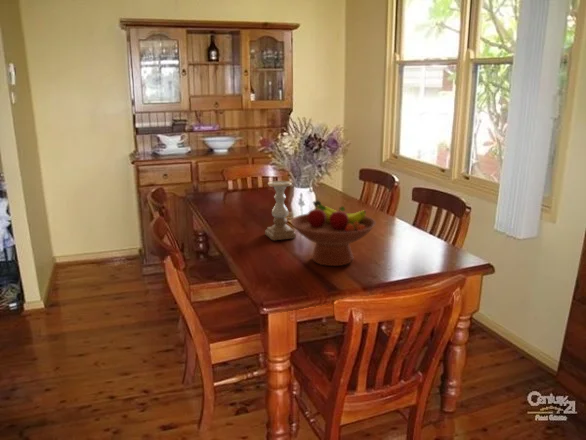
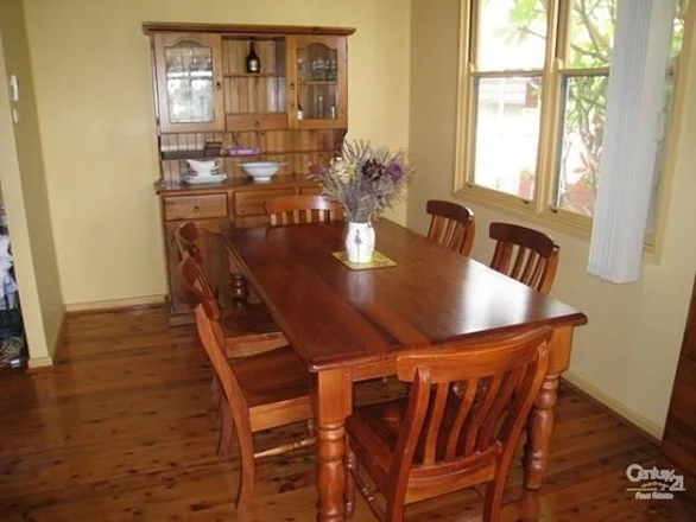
- fruit bowl [290,199,377,267]
- candle holder [264,180,297,241]
